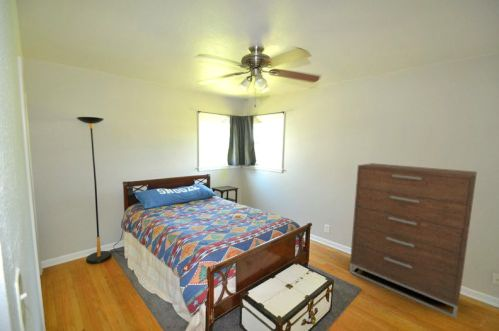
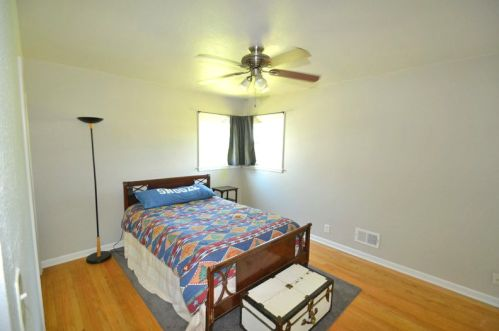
- dresser [349,162,478,319]
